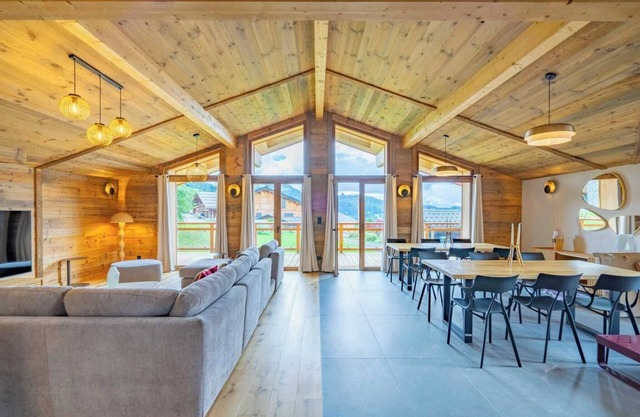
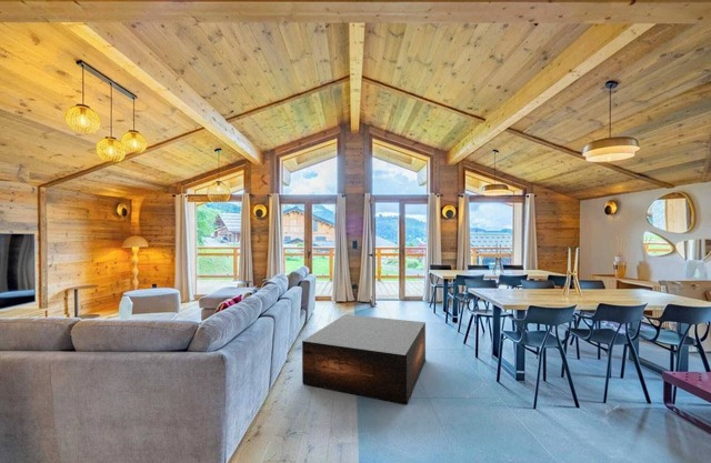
+ coffee table [301,313,427,405]
